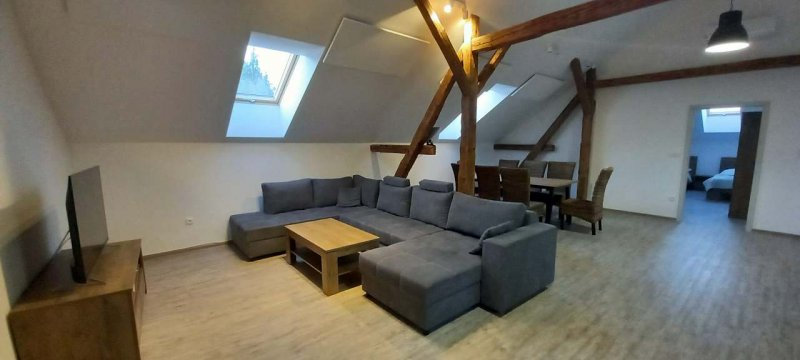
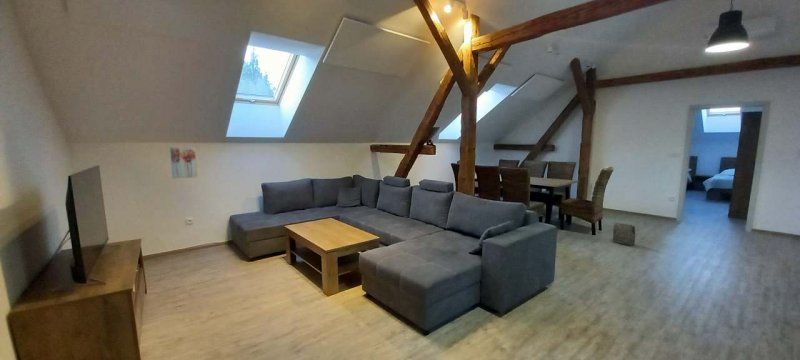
+ wall art [169,146,198,180]
+ bag [612,222,636,247]
